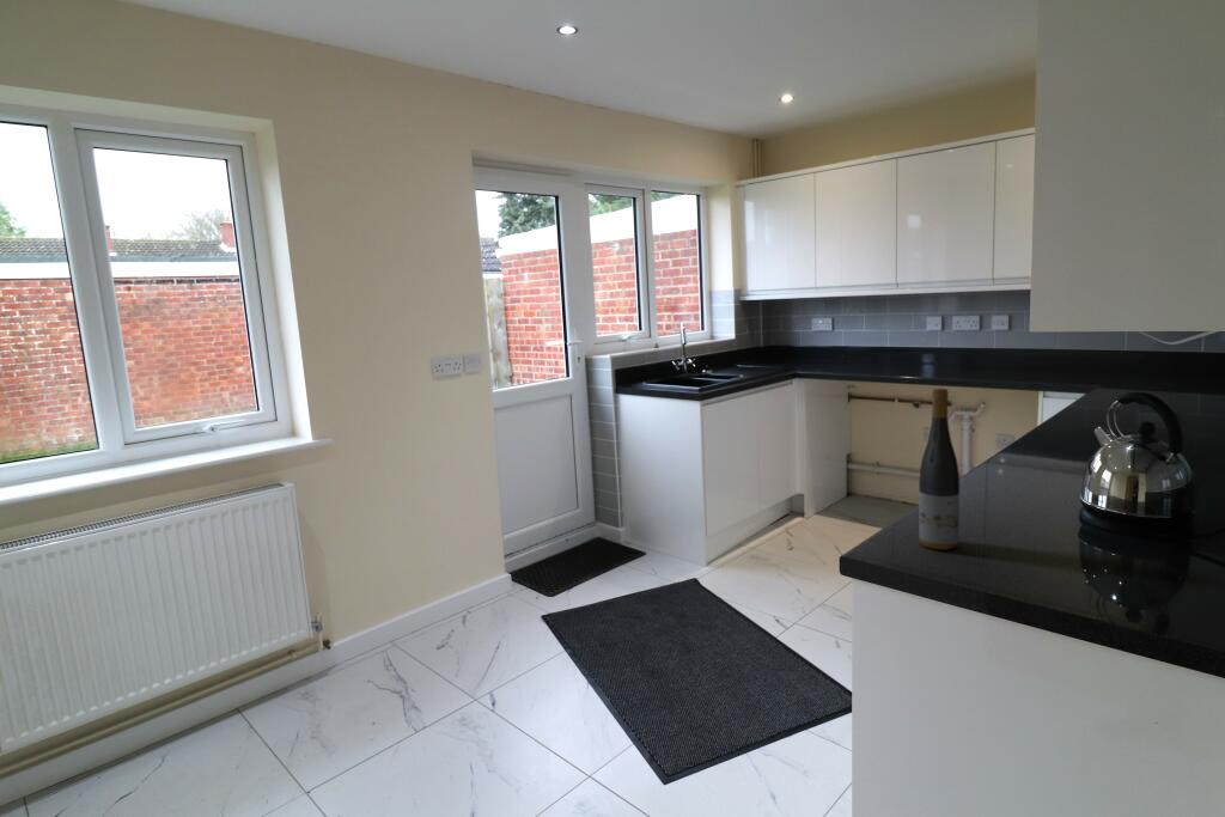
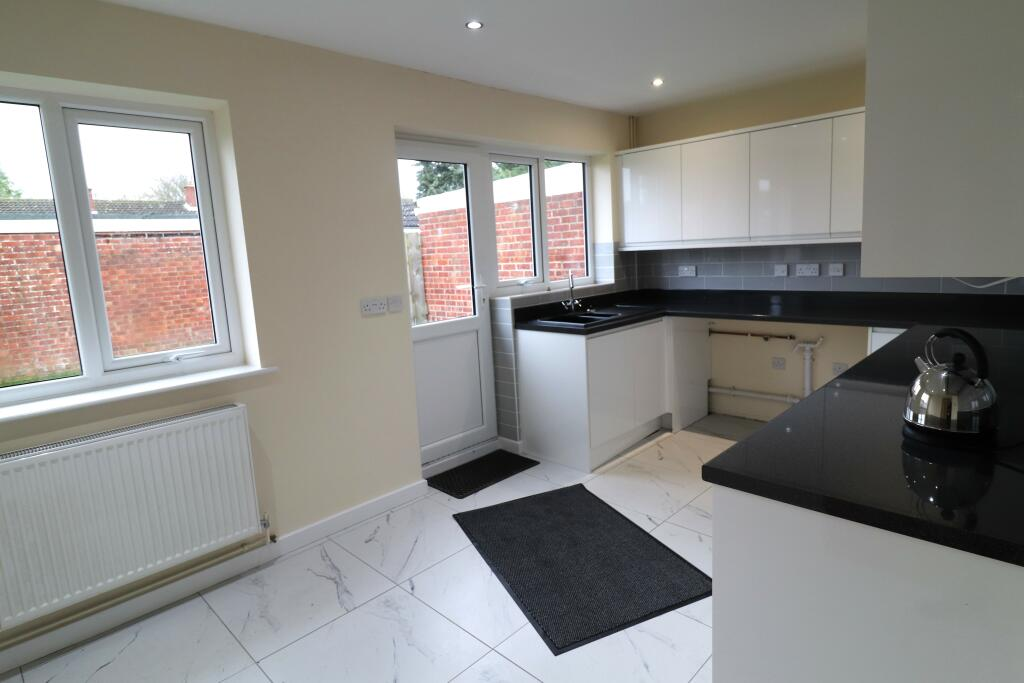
- wine bottle [918,388,961,550]
